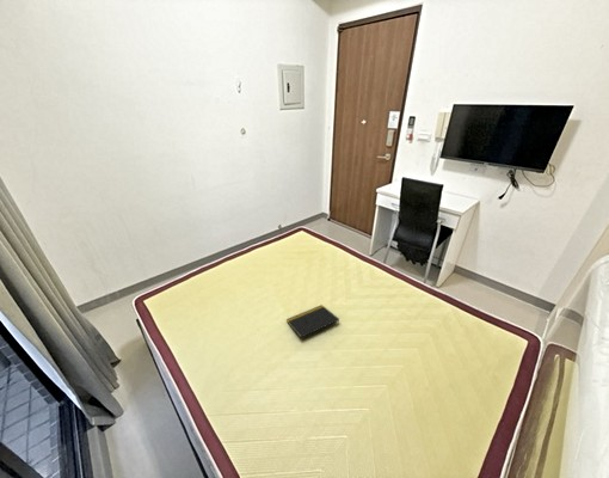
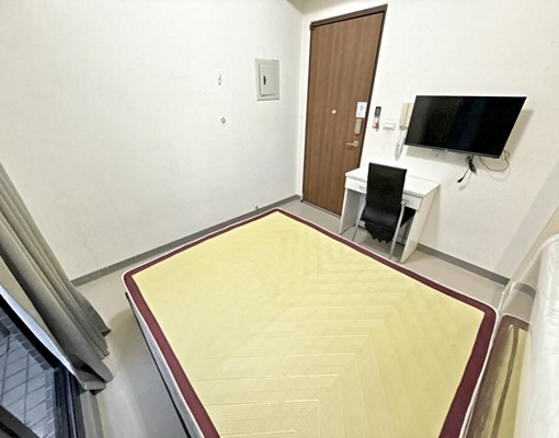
- notepad [285,304,340,339]
